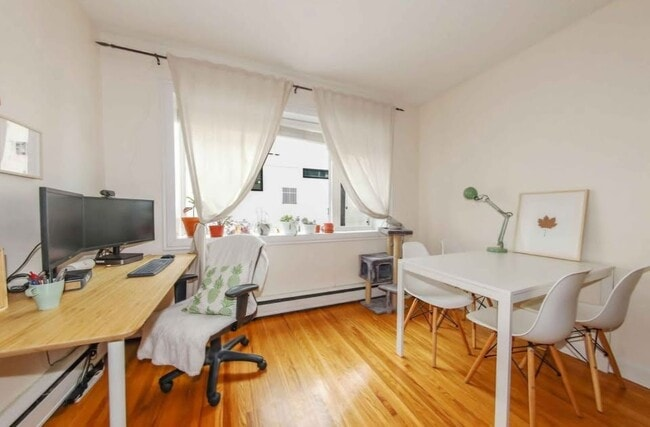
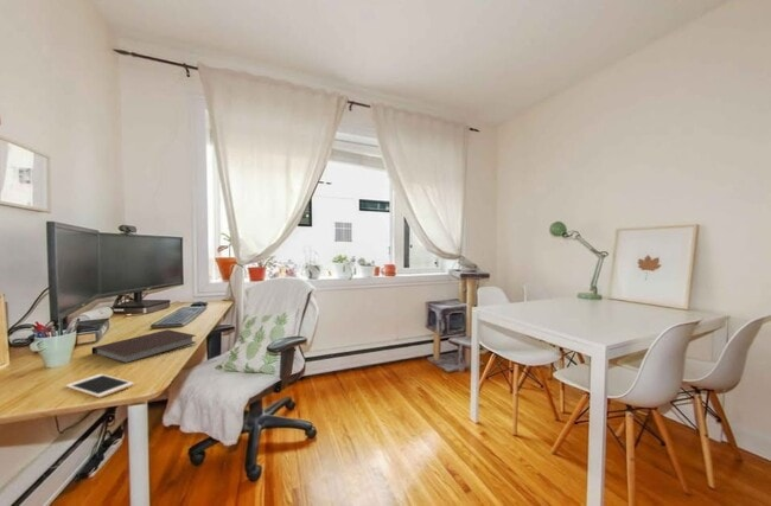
+ cell phone [65,373,135,398]
+ notebook [91,328,197,365]
